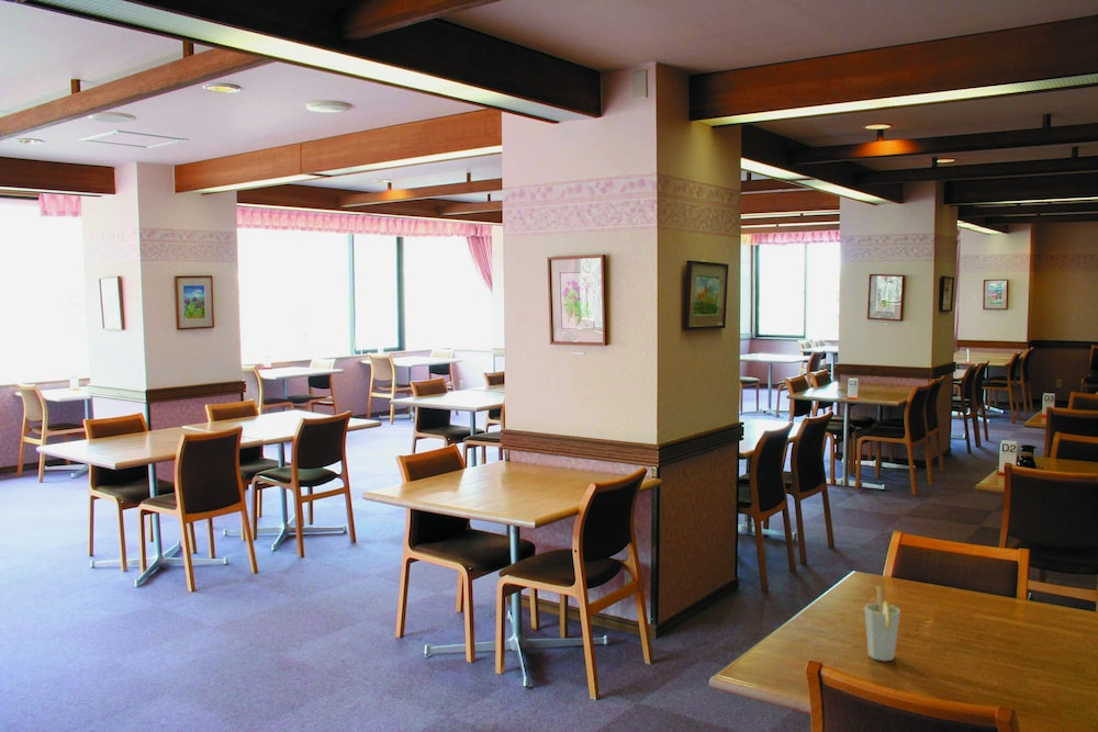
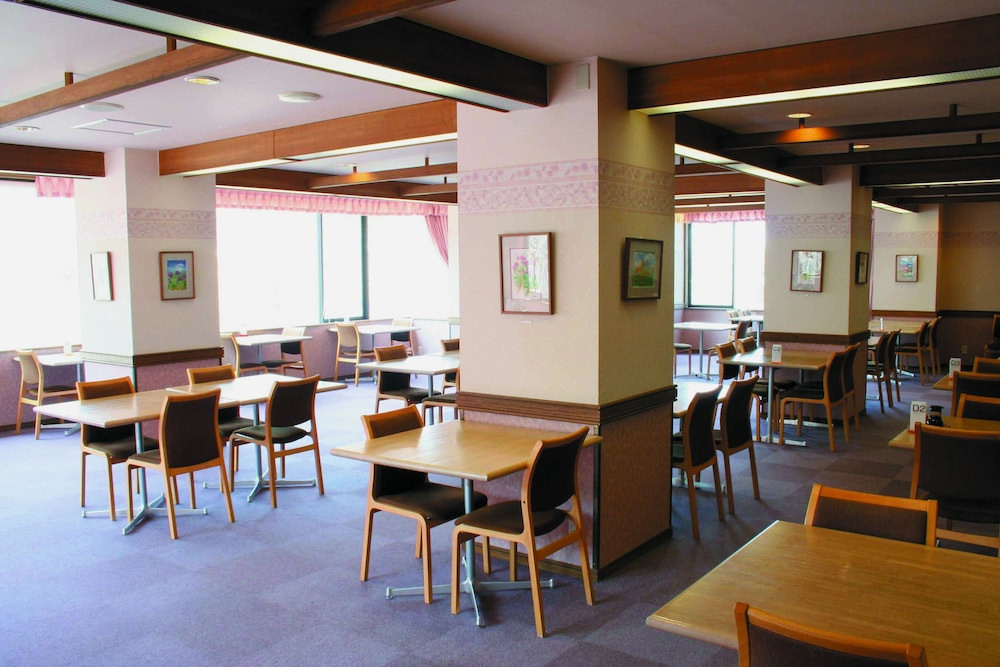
- cup [863,585,901,662]
